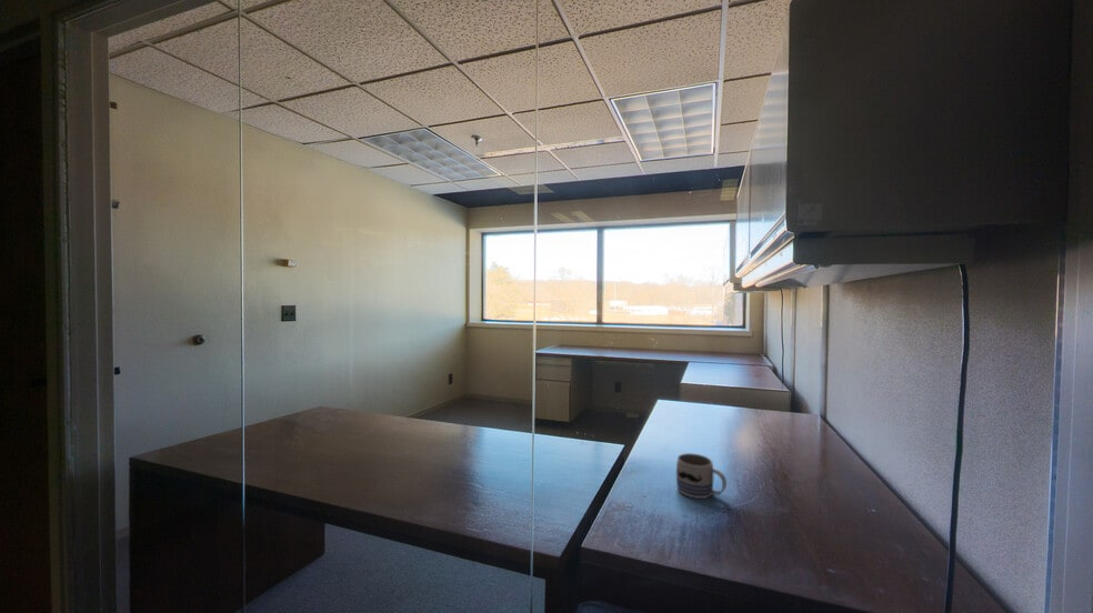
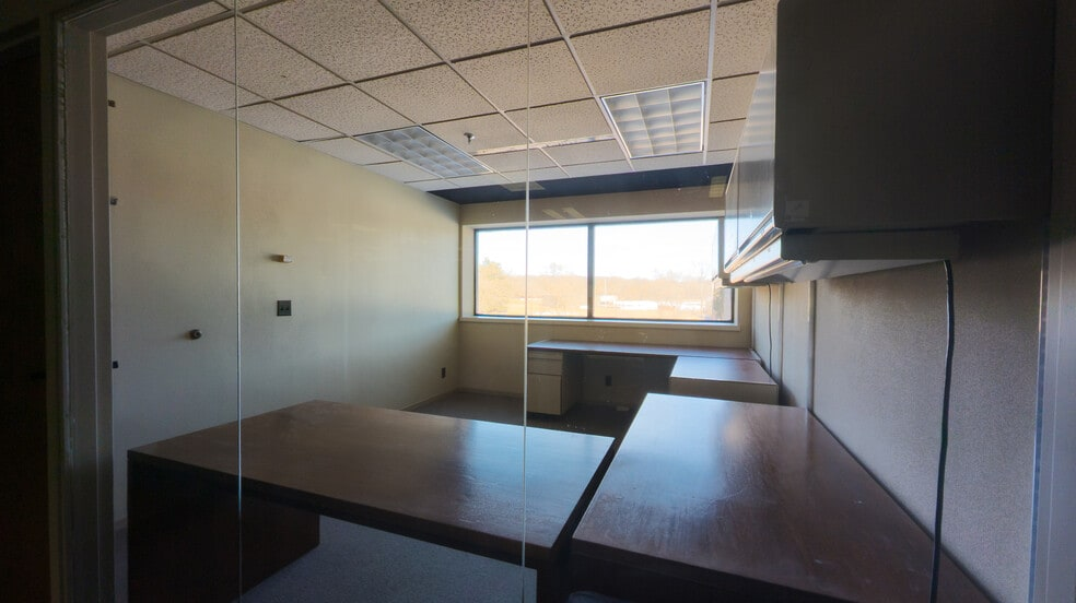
- mug [675,452,728,500]
